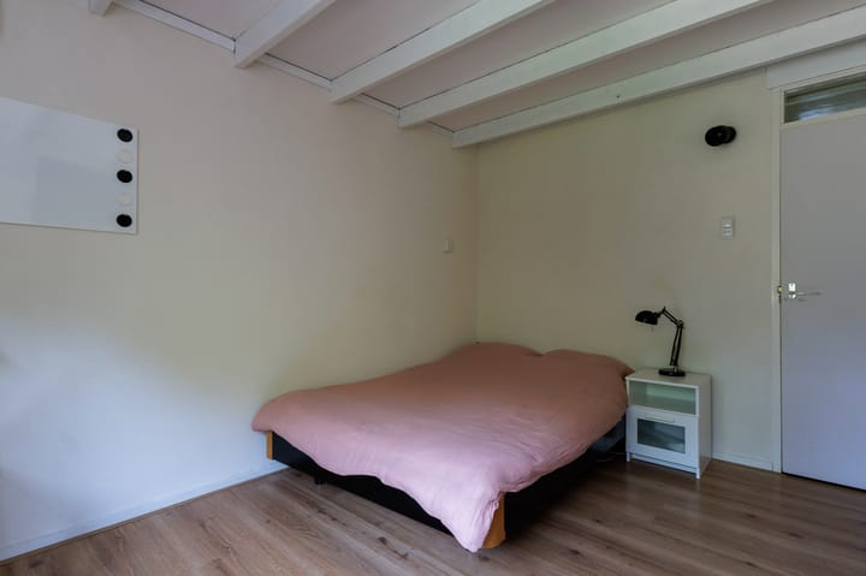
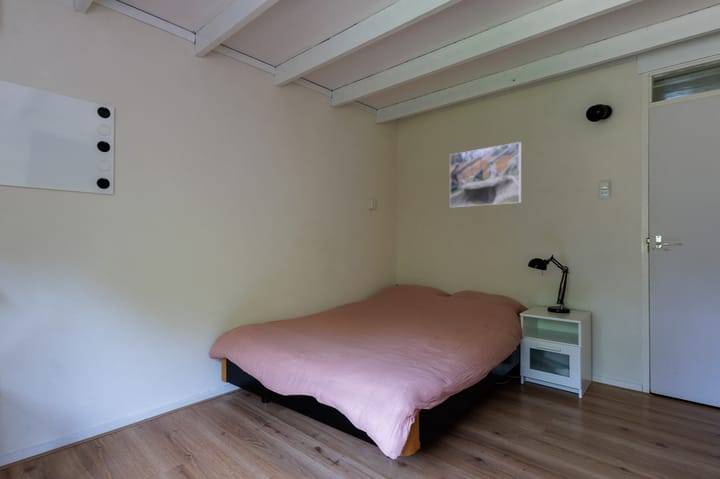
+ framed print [449,141,522,209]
